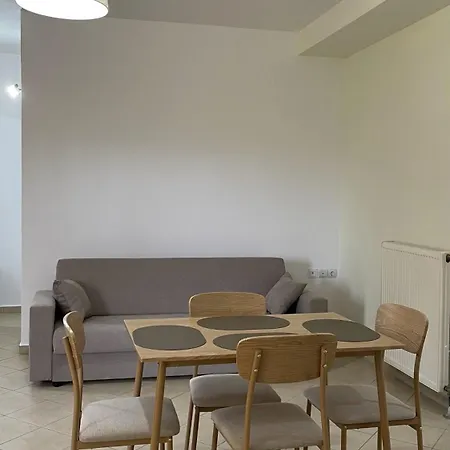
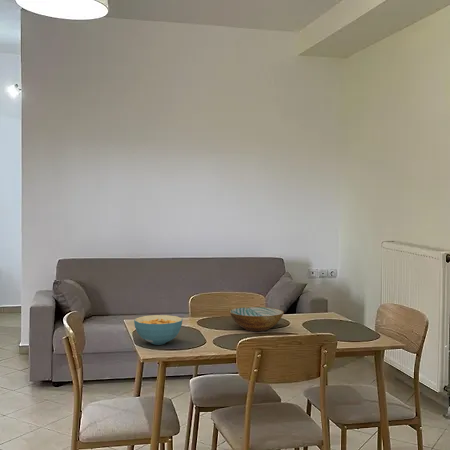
+ bowl [228,306,285,332]
+ cereal bowl [133,314,184,346]
